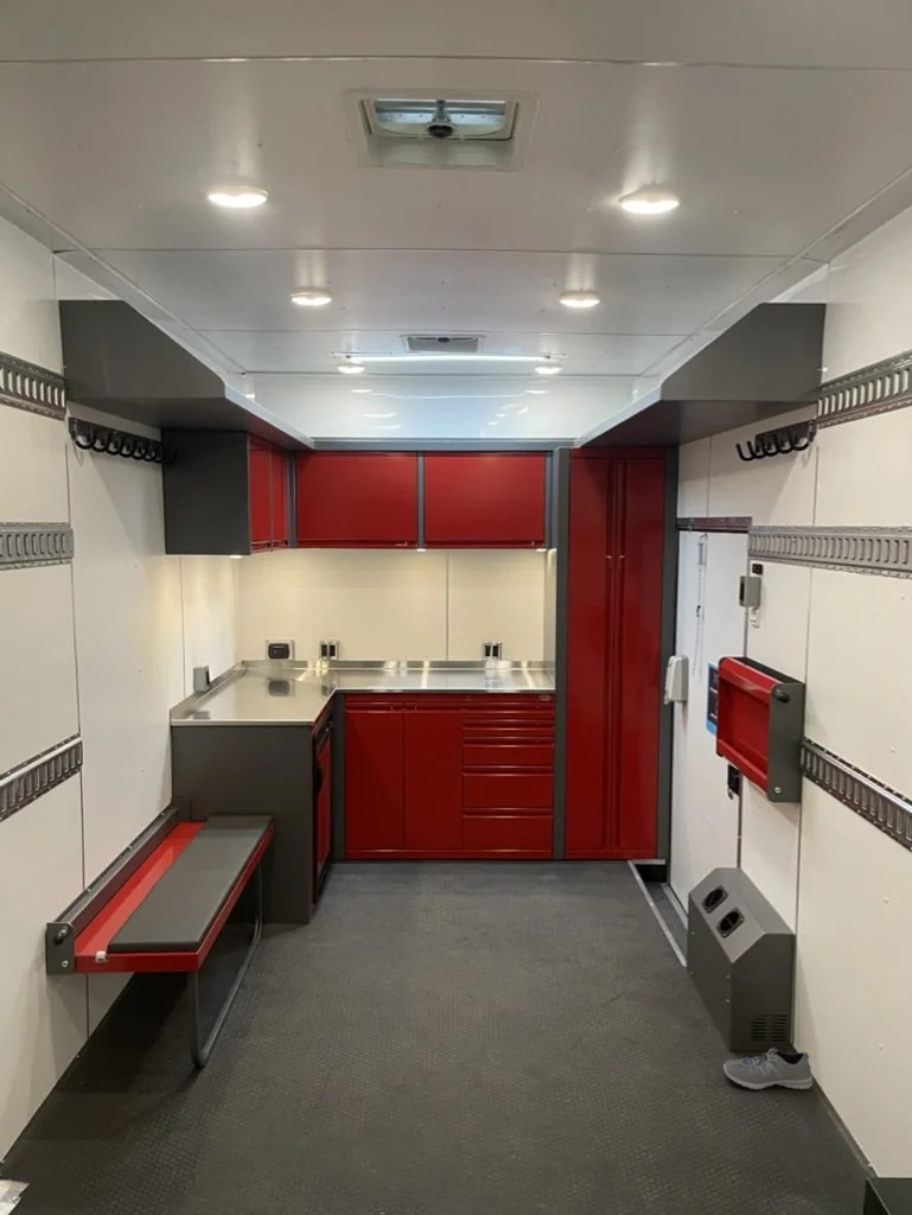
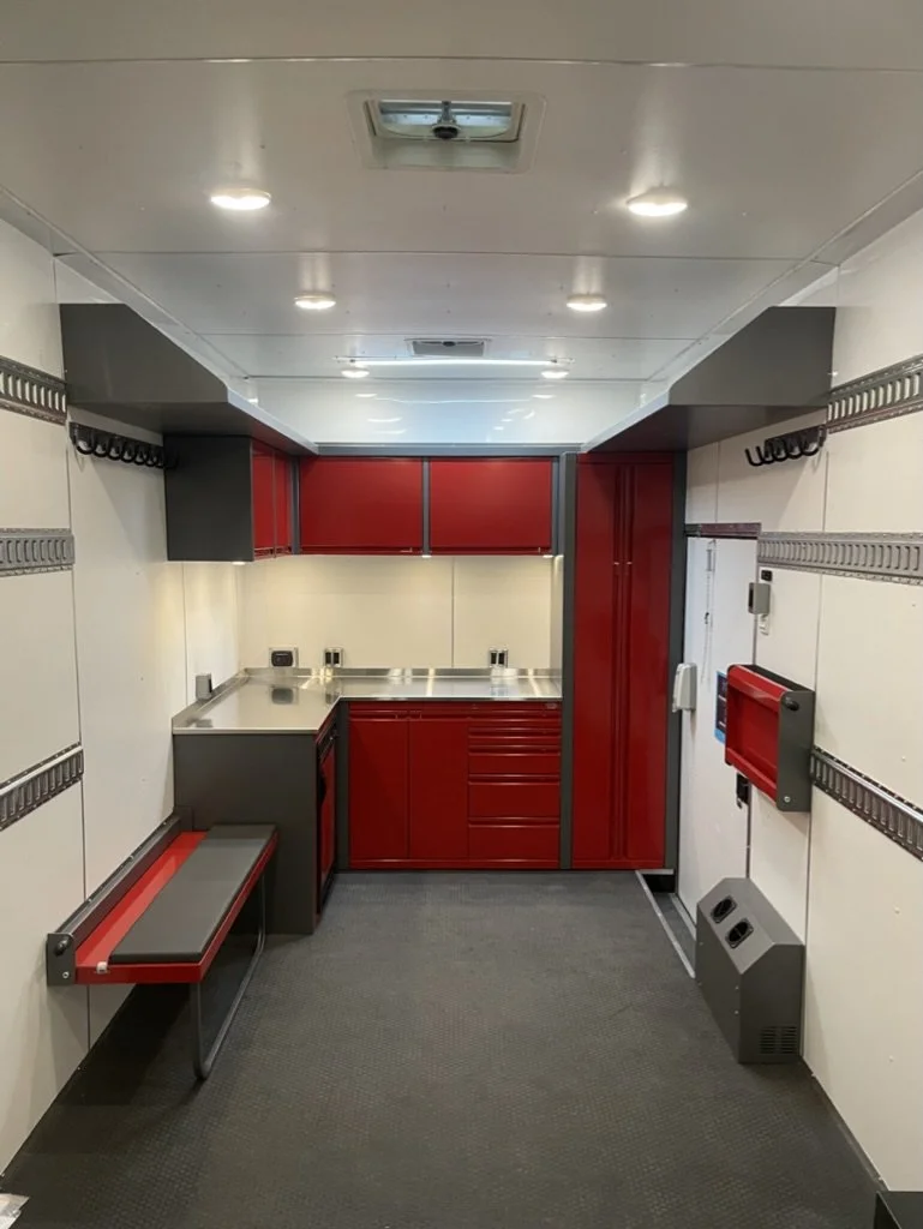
- sneaker [722,1047,814,1090]
